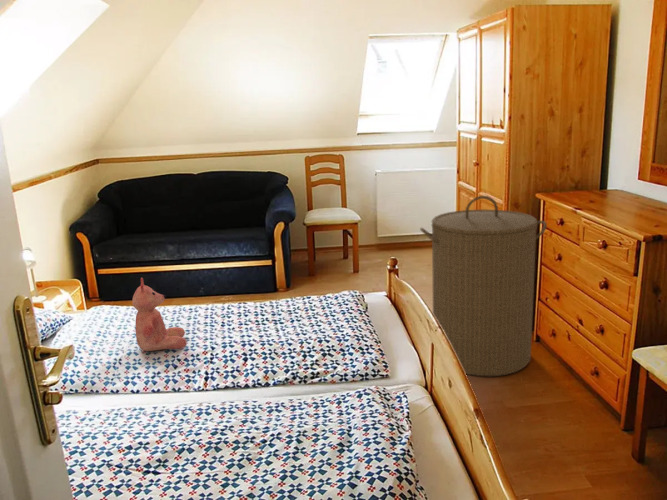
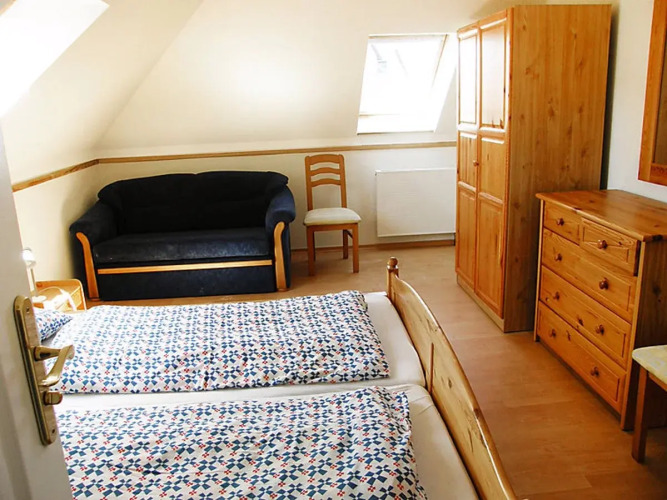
- teddy bear [131,277,188,352]
- laundry hamper [419,195,548,377]
